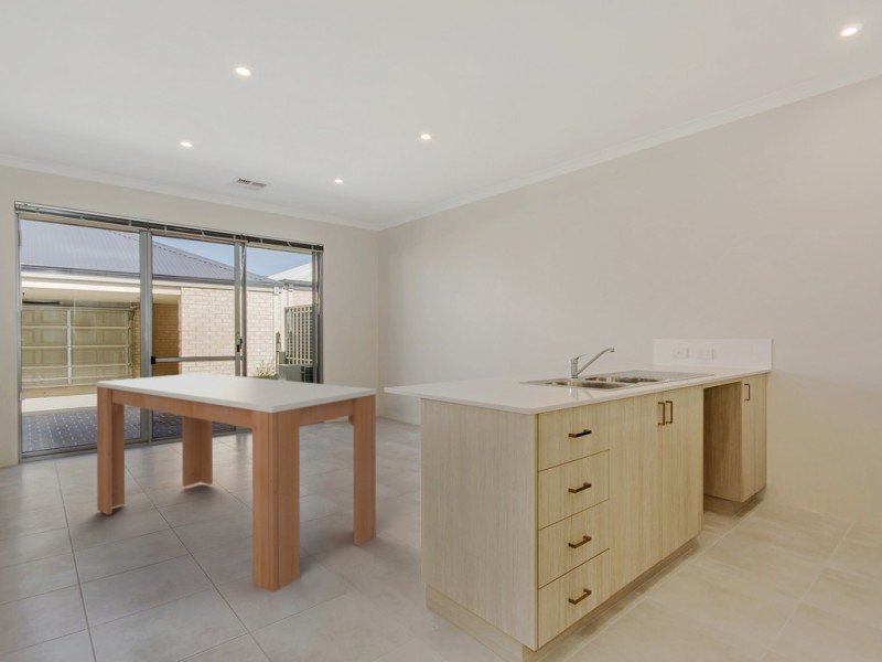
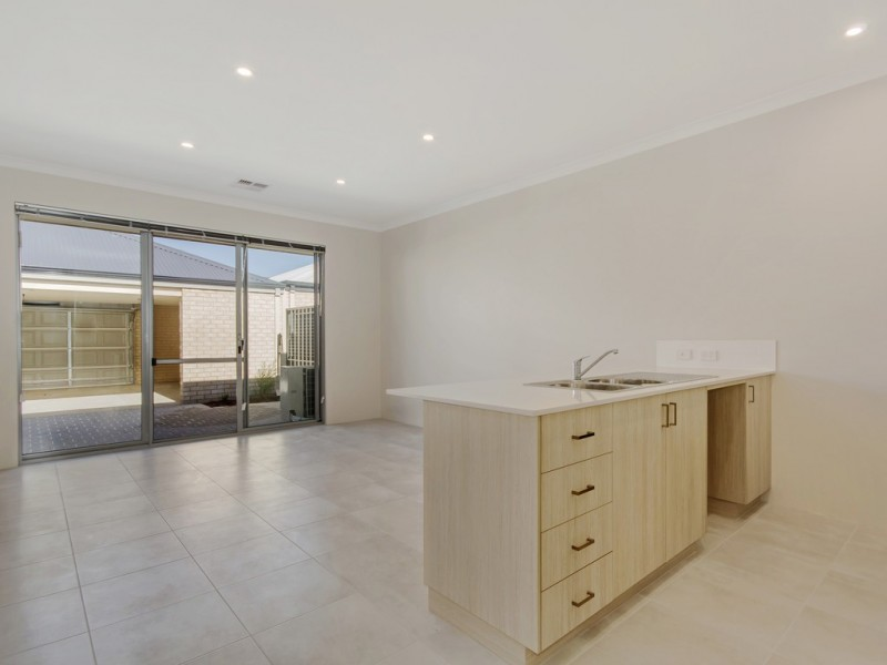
- dining table [95,372,378,594]
